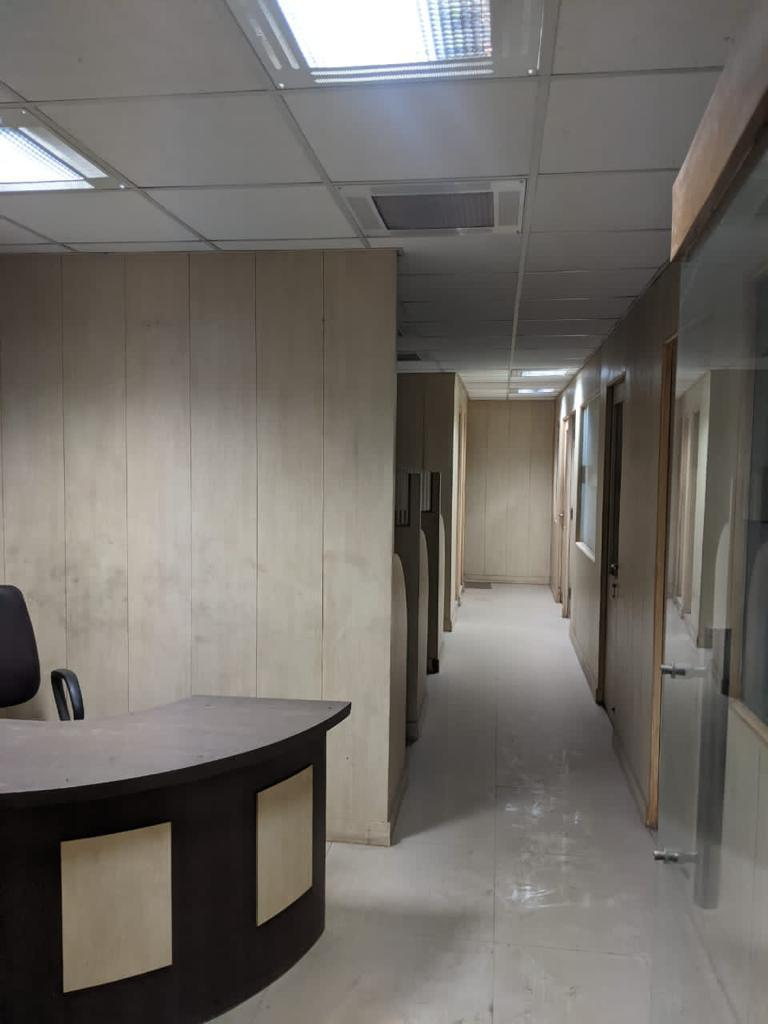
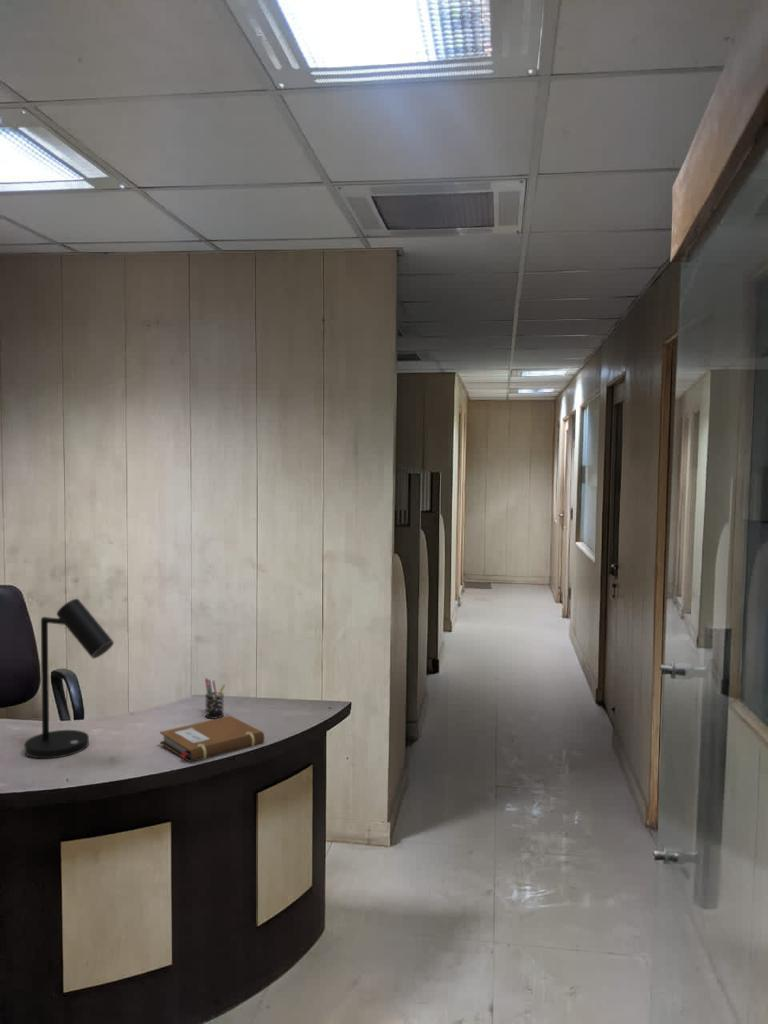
+ notebook [159,715,265,763]
+ pen holder [204,677,226,720]
+ desk lamp [24,598,115,759]
